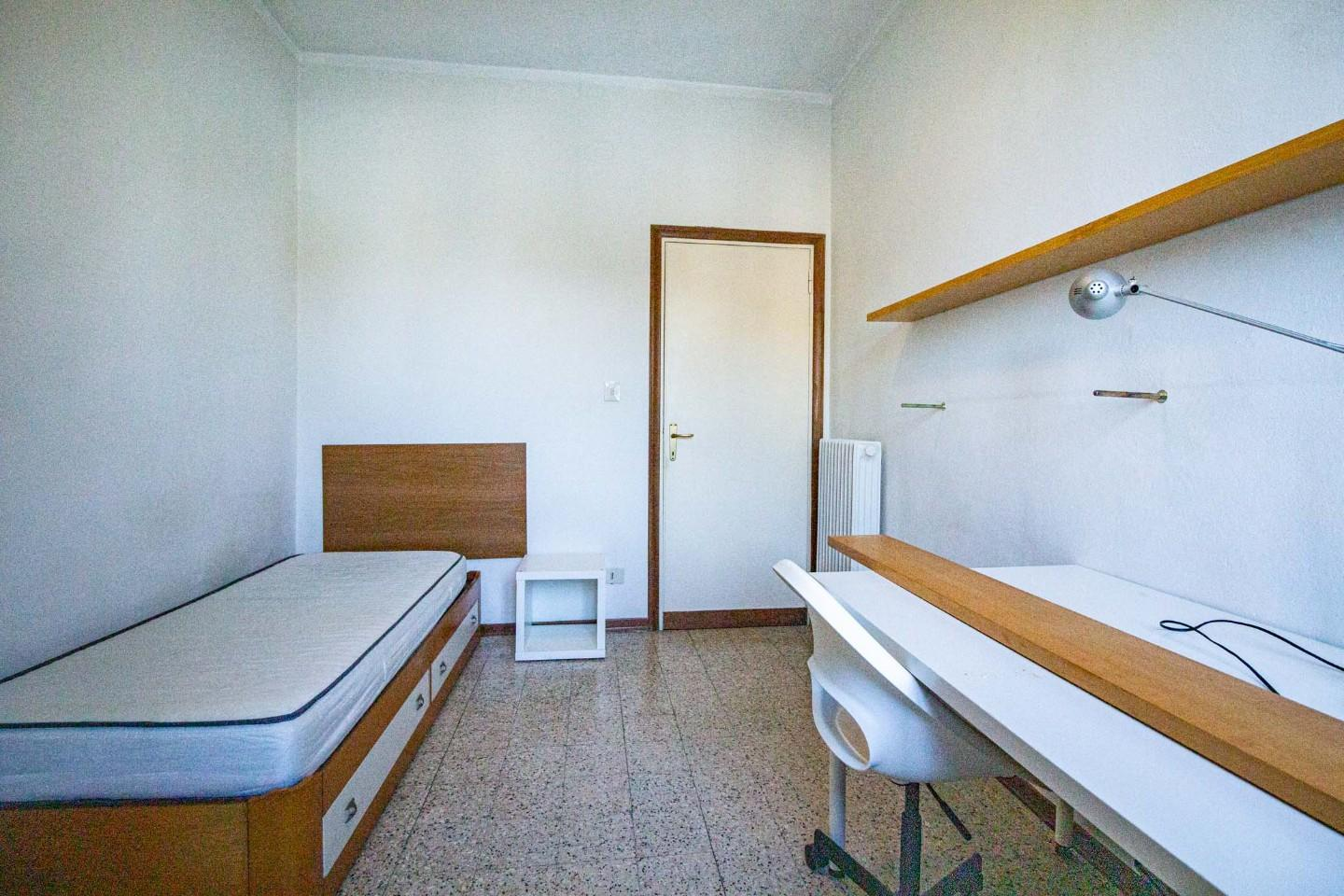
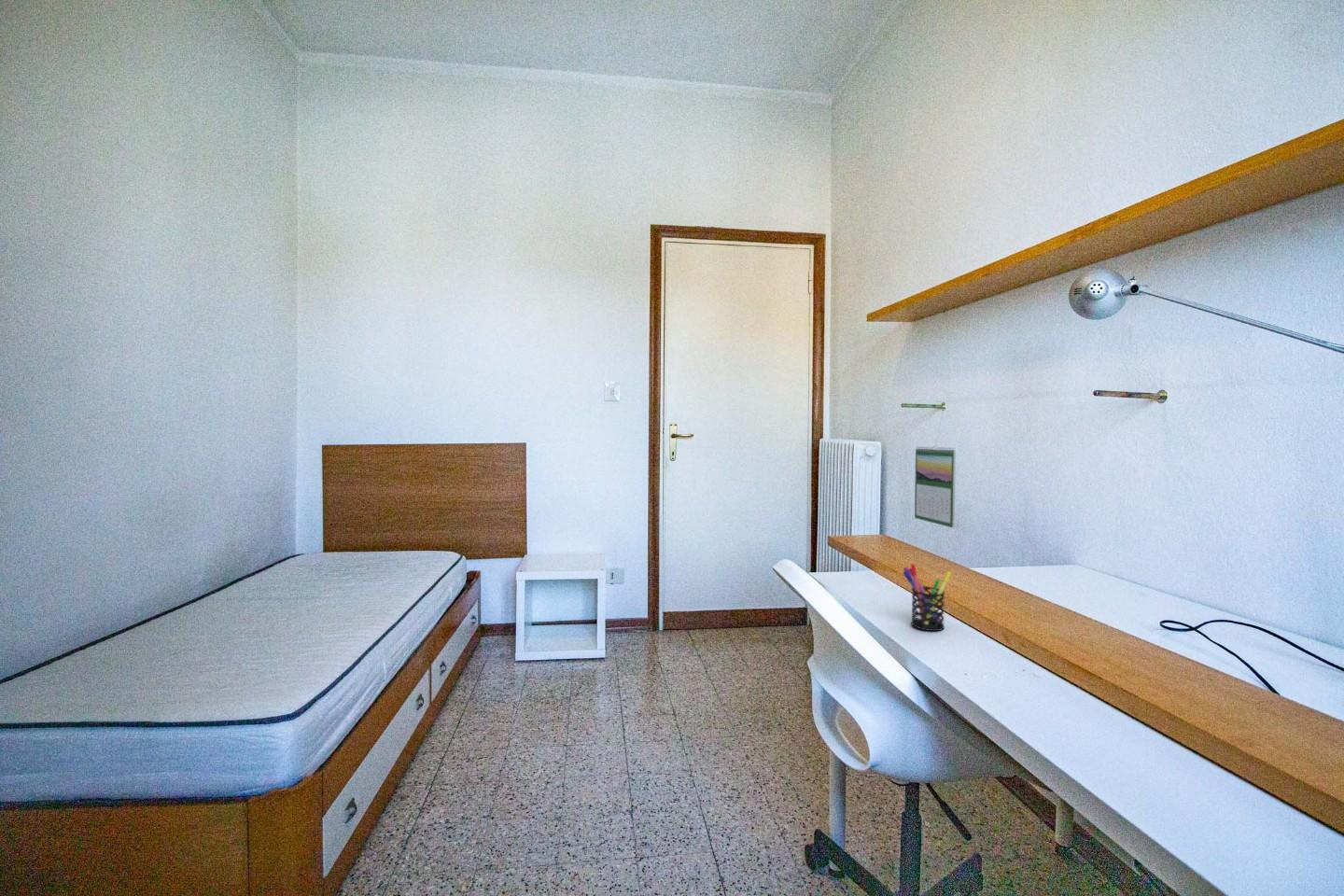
+ calendar [914,445,957,528]
+ pen holder [902,563,952,632]
